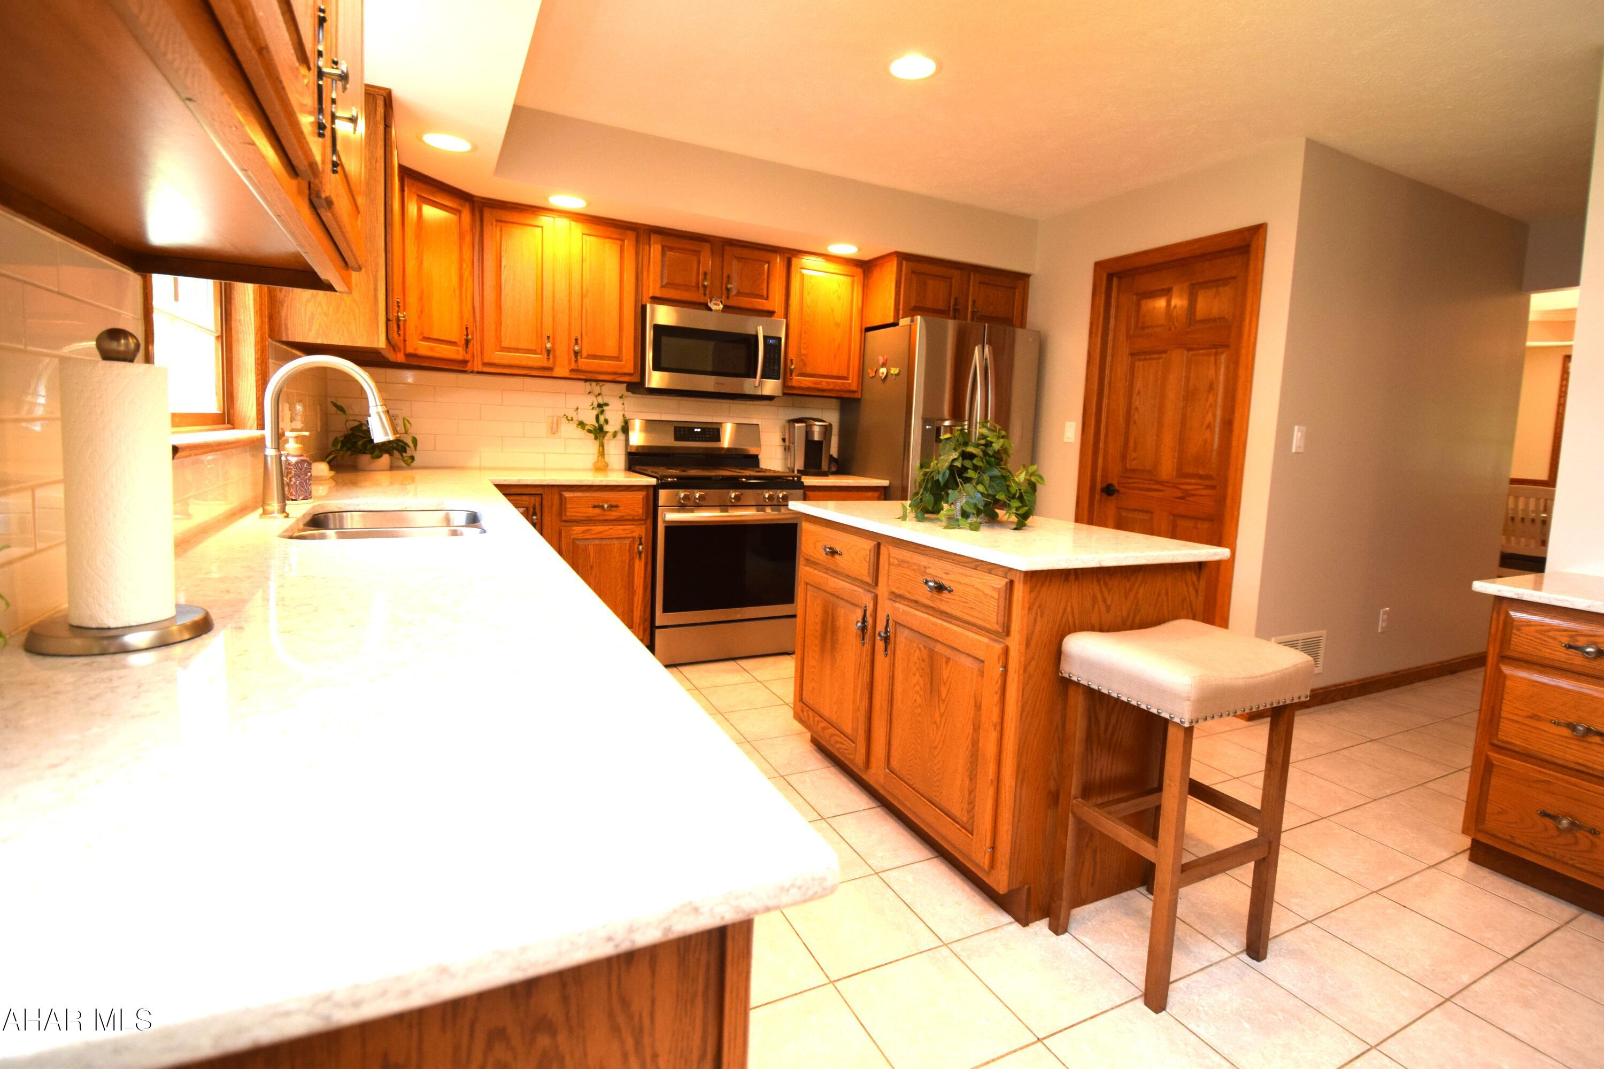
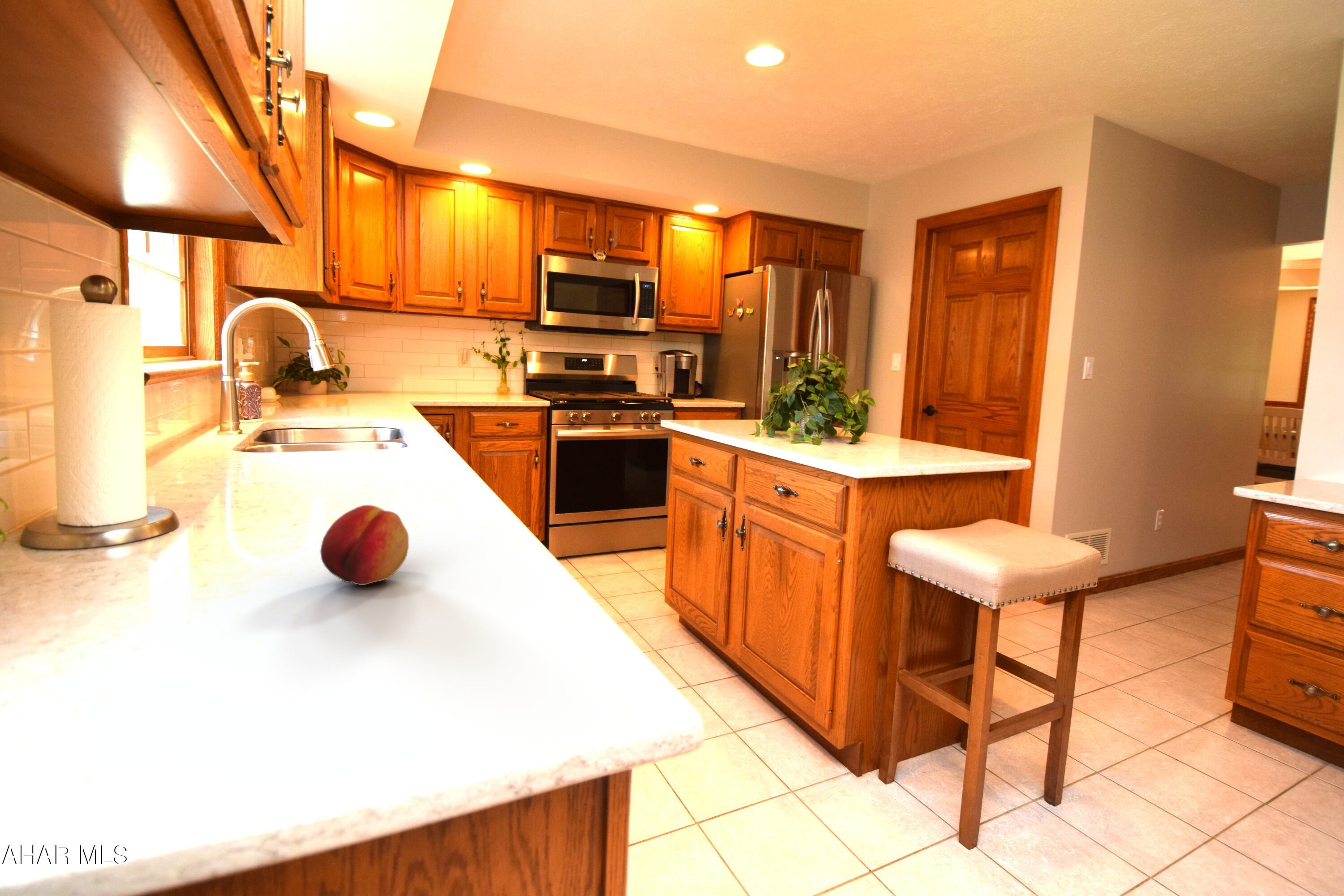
+ fruit [320,504,409,586]
